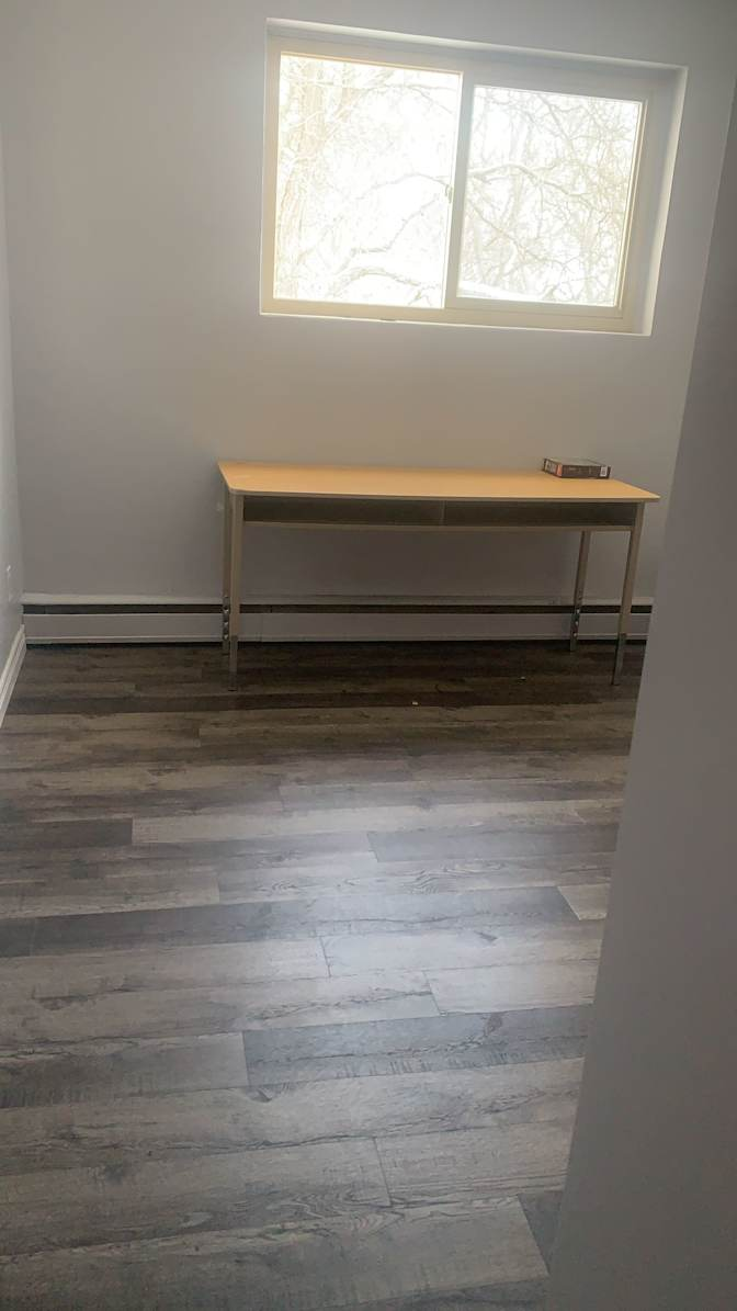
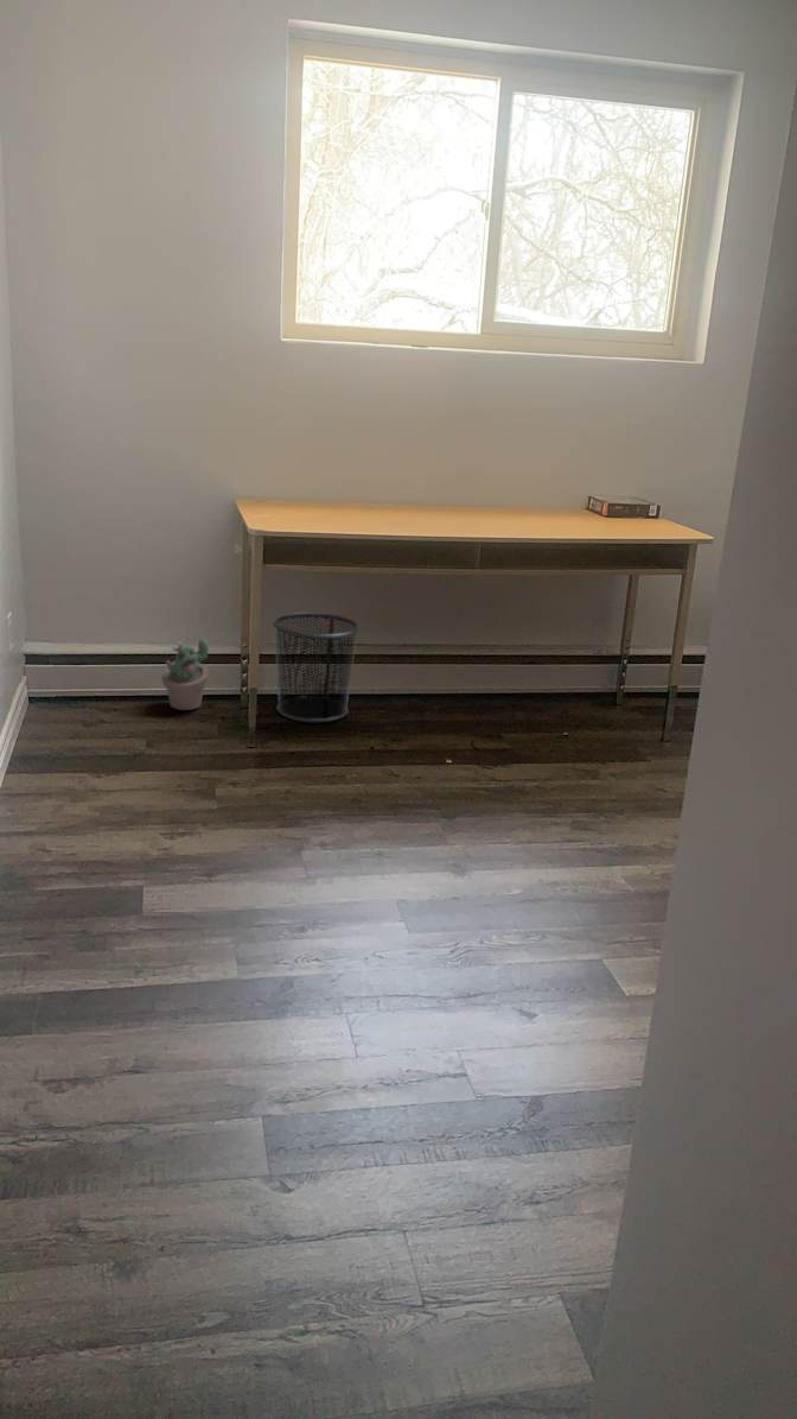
+ waste bin [272,612,361,724]
+ decorative plant [160,638,210,711]
